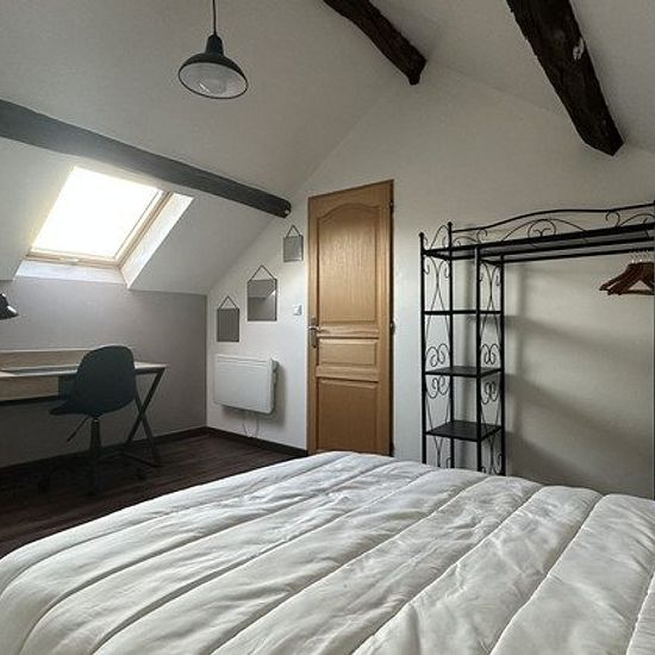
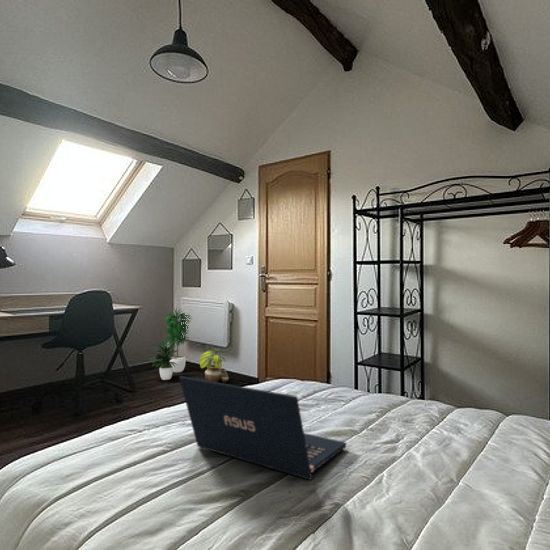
+ potted plant [149,307,192,381]
+ potted plant [199,347,230,384]
+ laptop [178,375,347,481]
